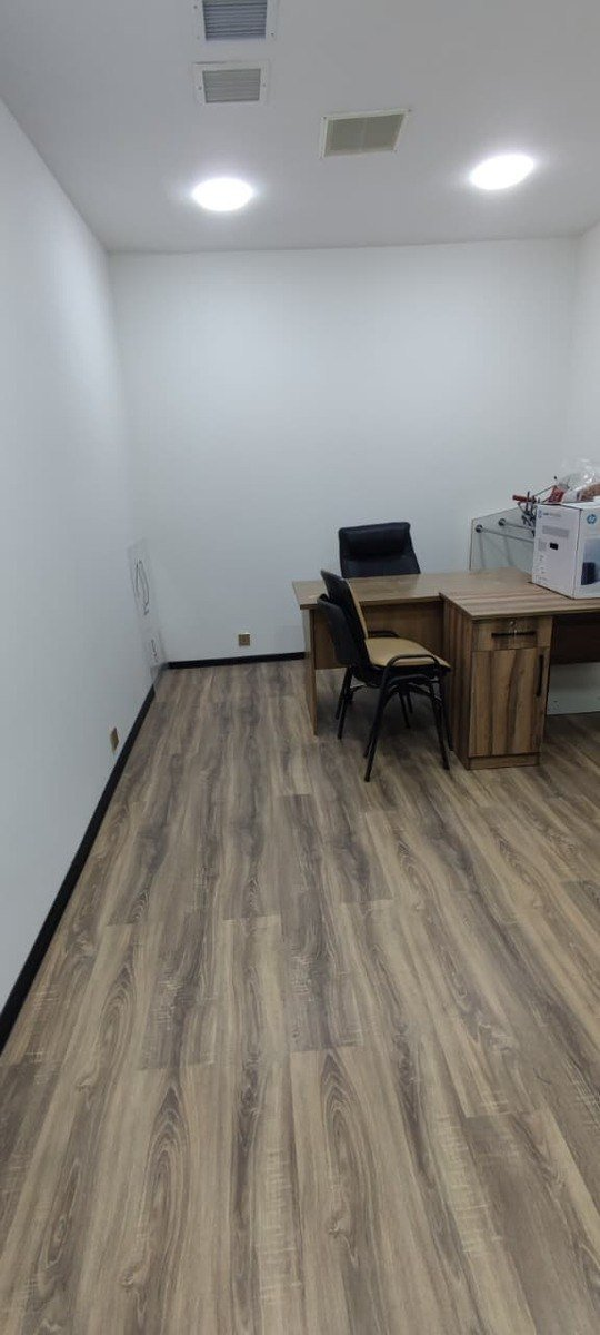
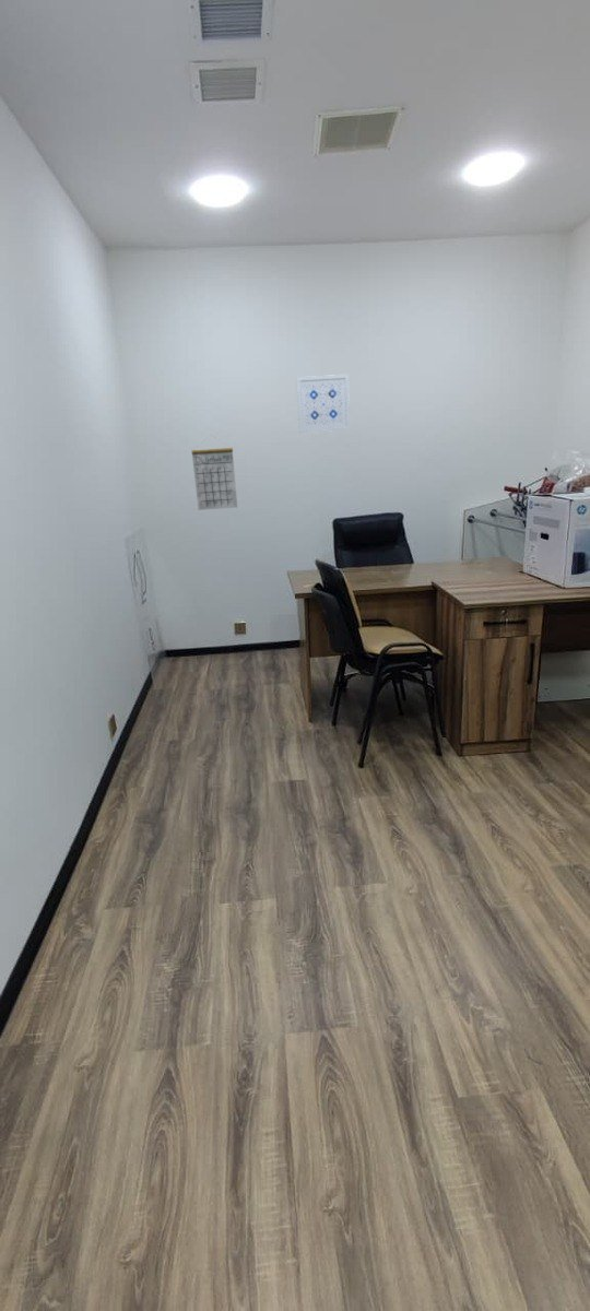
+ calendar [190,434,238,511]
+ wall art [295,374,351,434]
